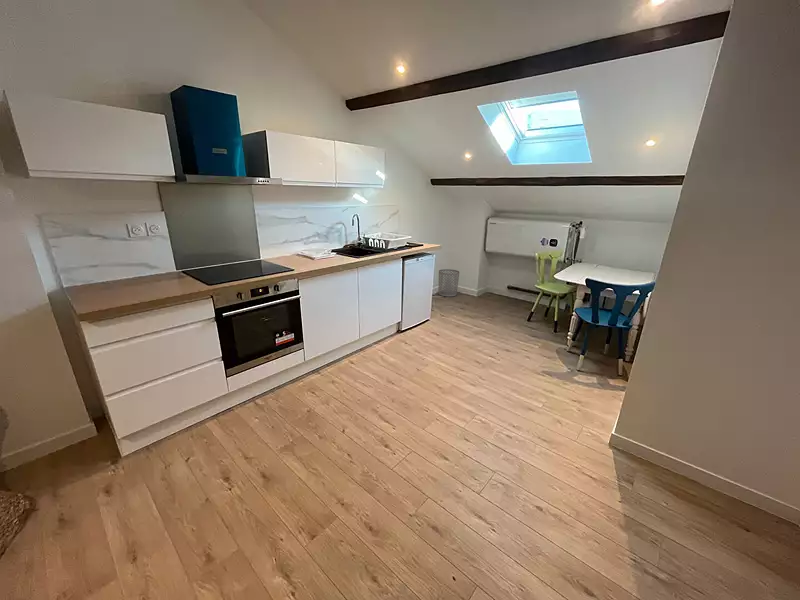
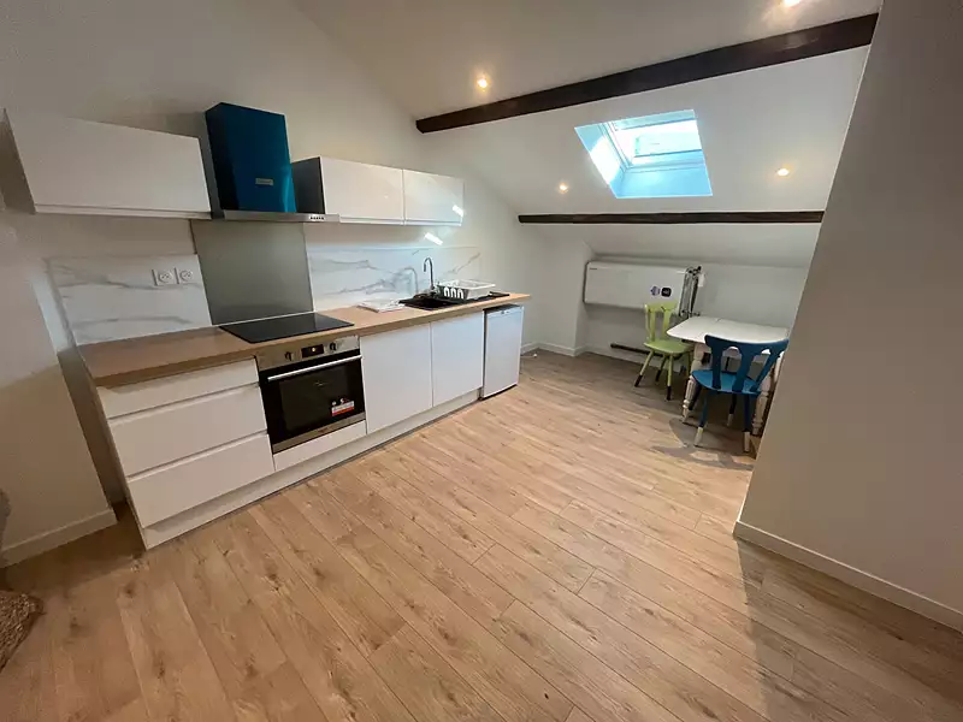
- waste bin [437,268,460,298]
